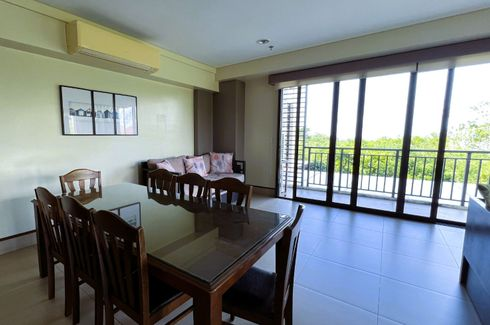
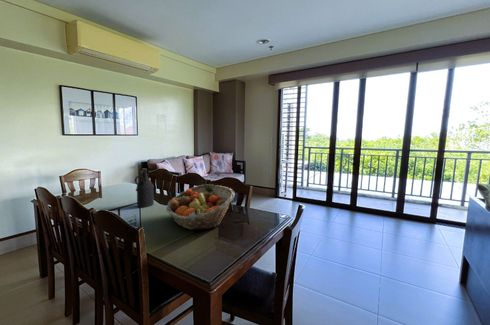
+ fruit basket [165,183,236,231]
+ bottle [134,168,155,208]
